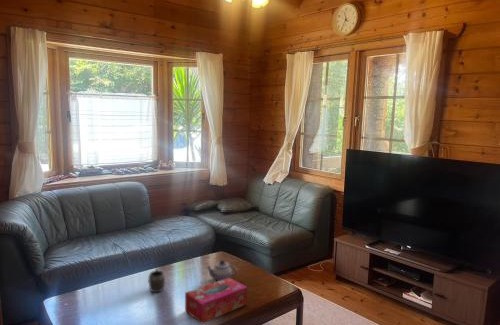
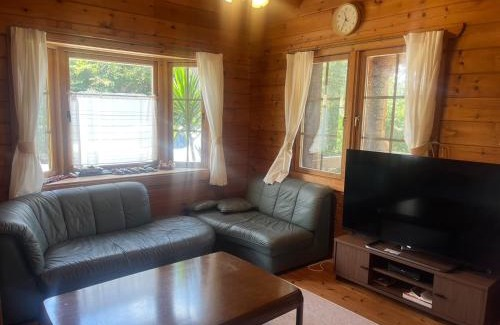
- teapot [206,259,238,282]
- mug [147,268,166,293]
- tissue box [184,277,248,324]
